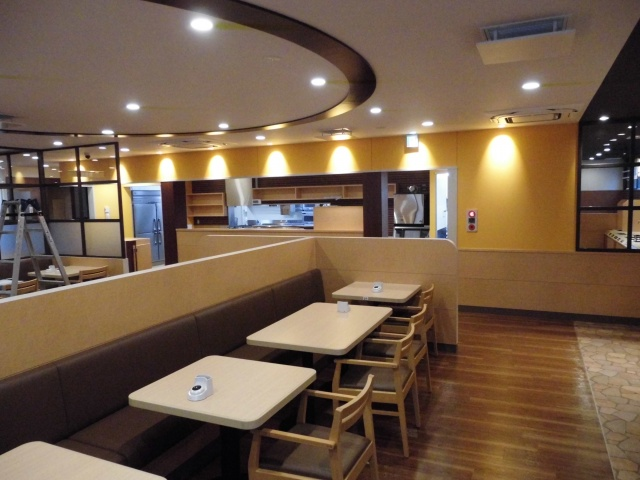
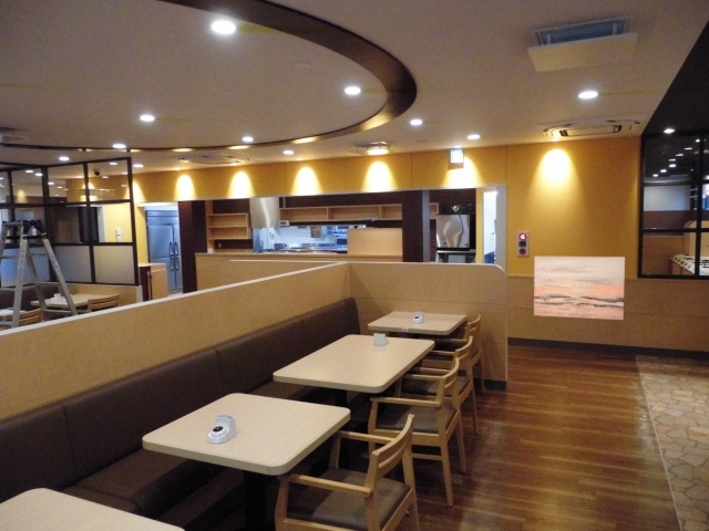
+ wall art [533,256,626,321]
